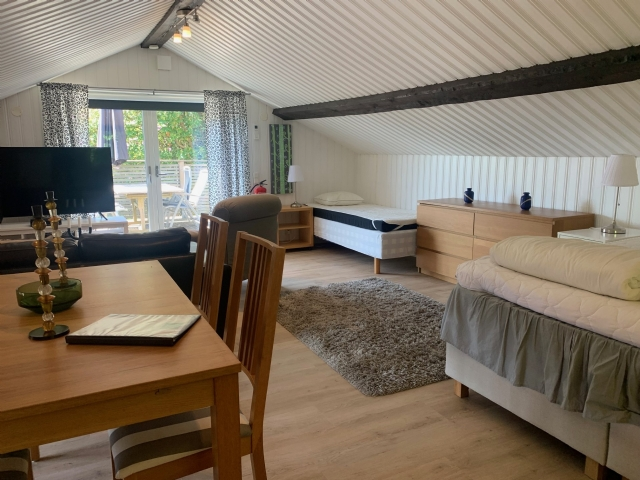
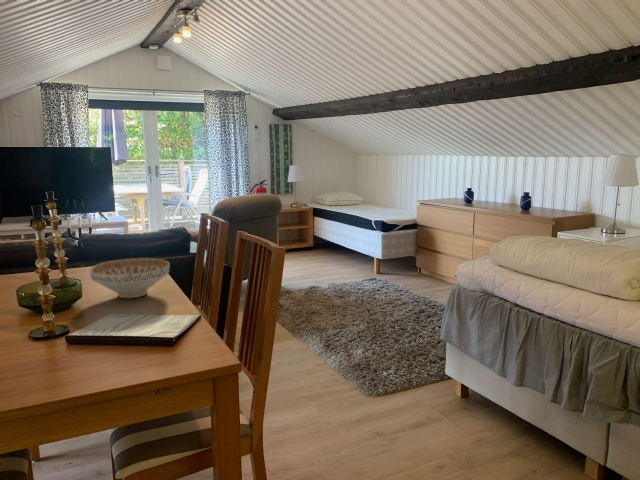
+ decorative bowl [89,257,171,299]
